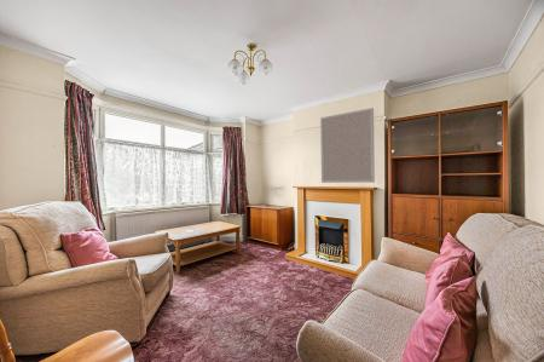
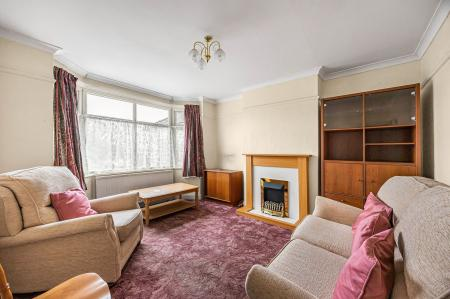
- home mirror [319,107,376,184]
